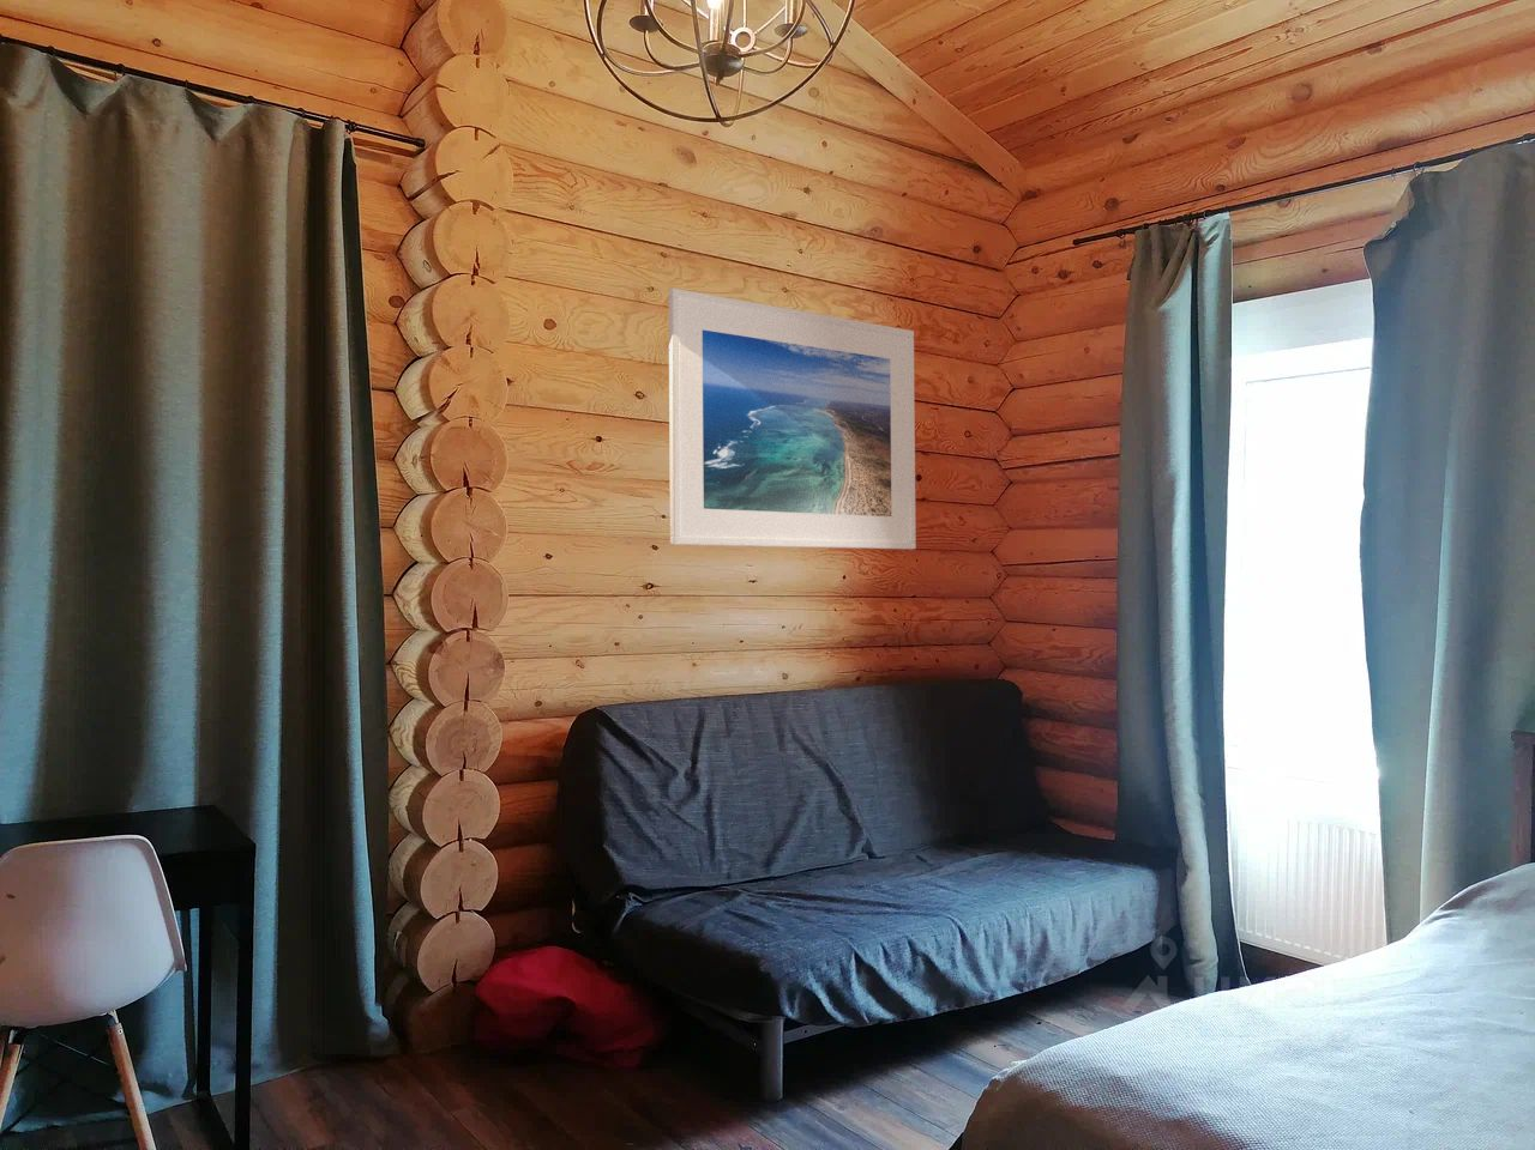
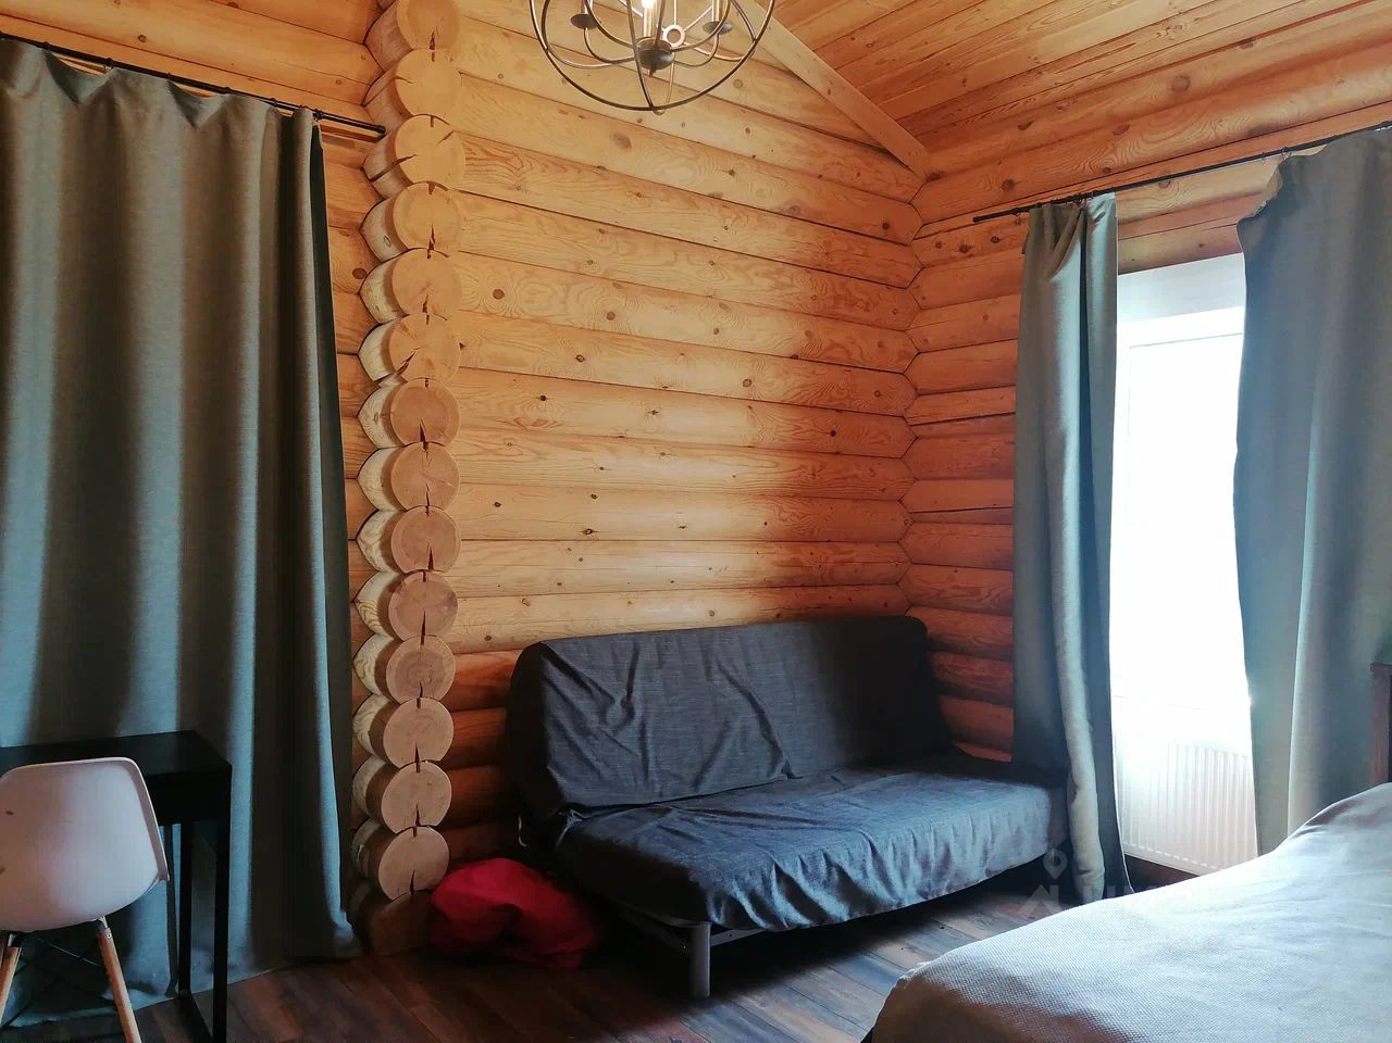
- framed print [668,288,917,550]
